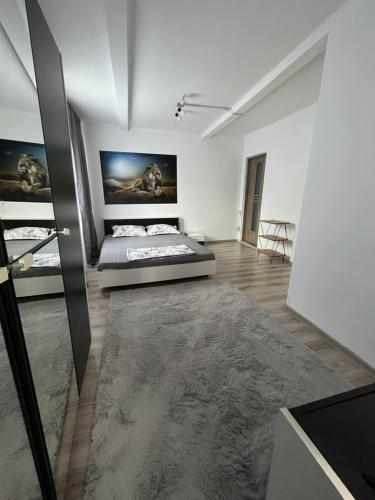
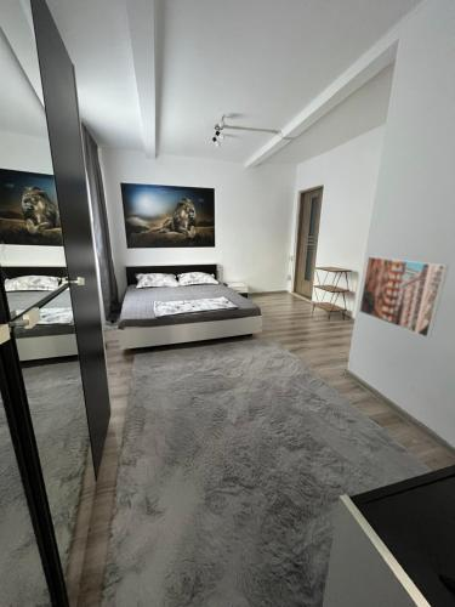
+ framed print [358,255,450,339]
